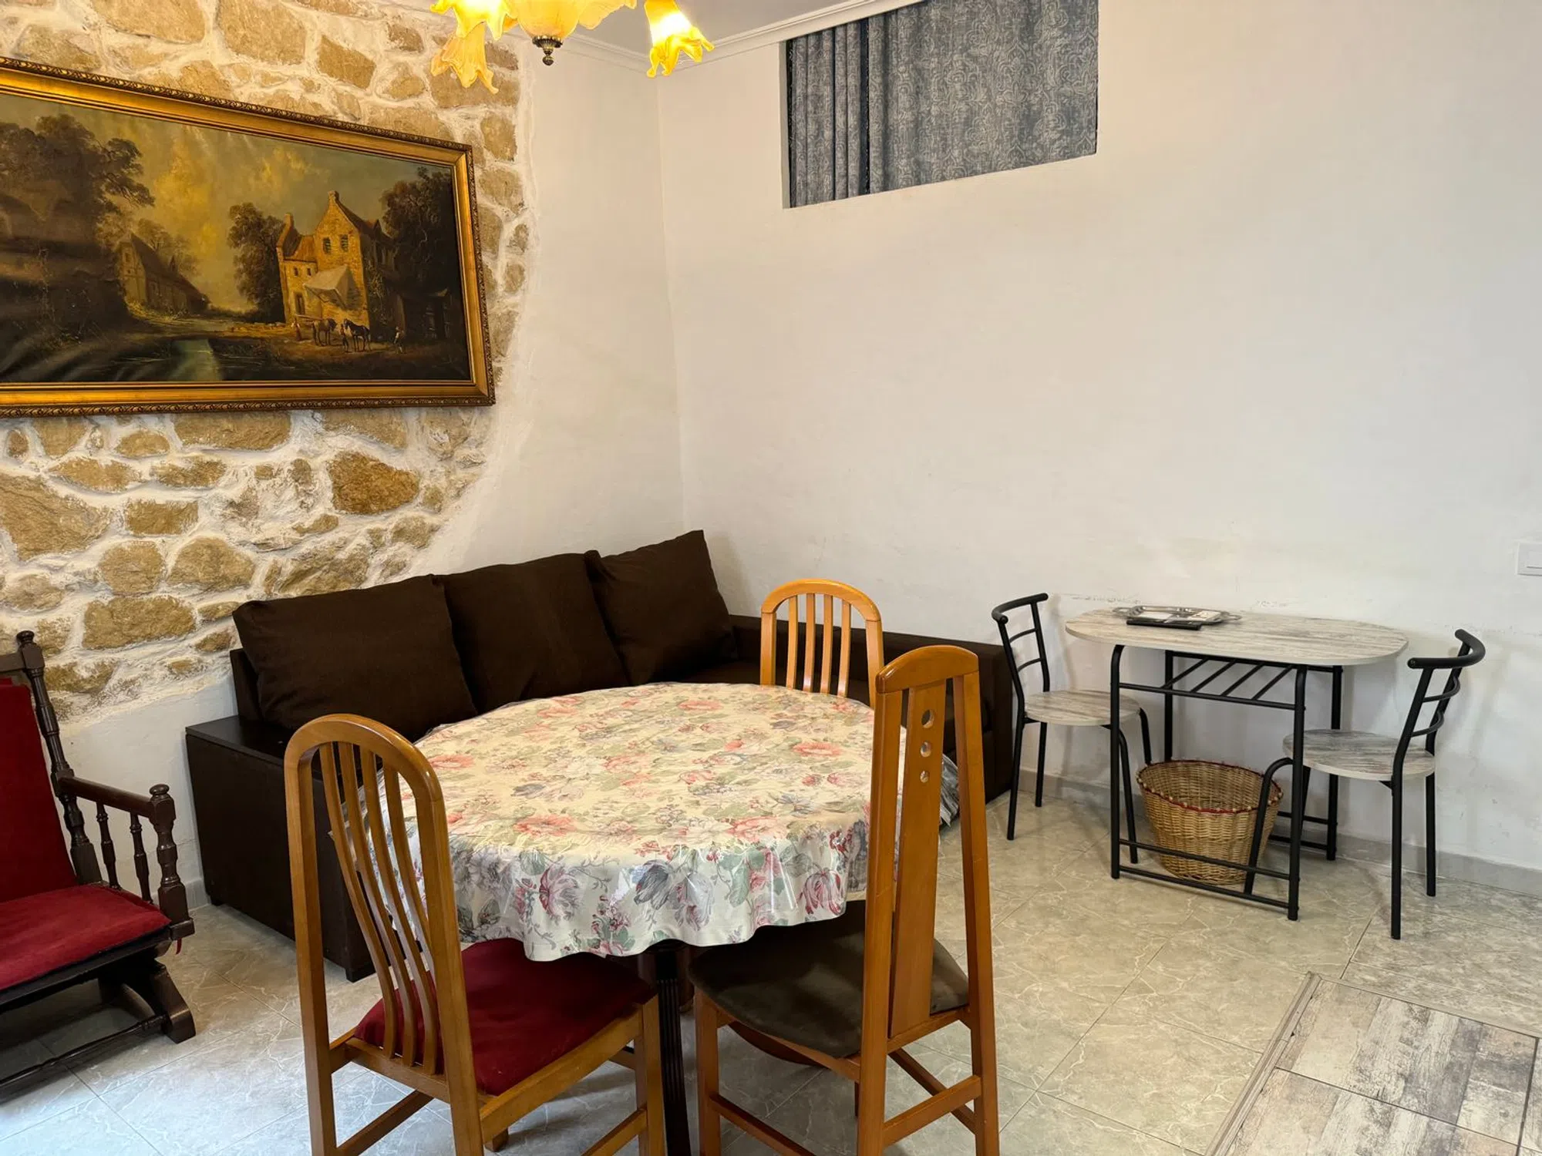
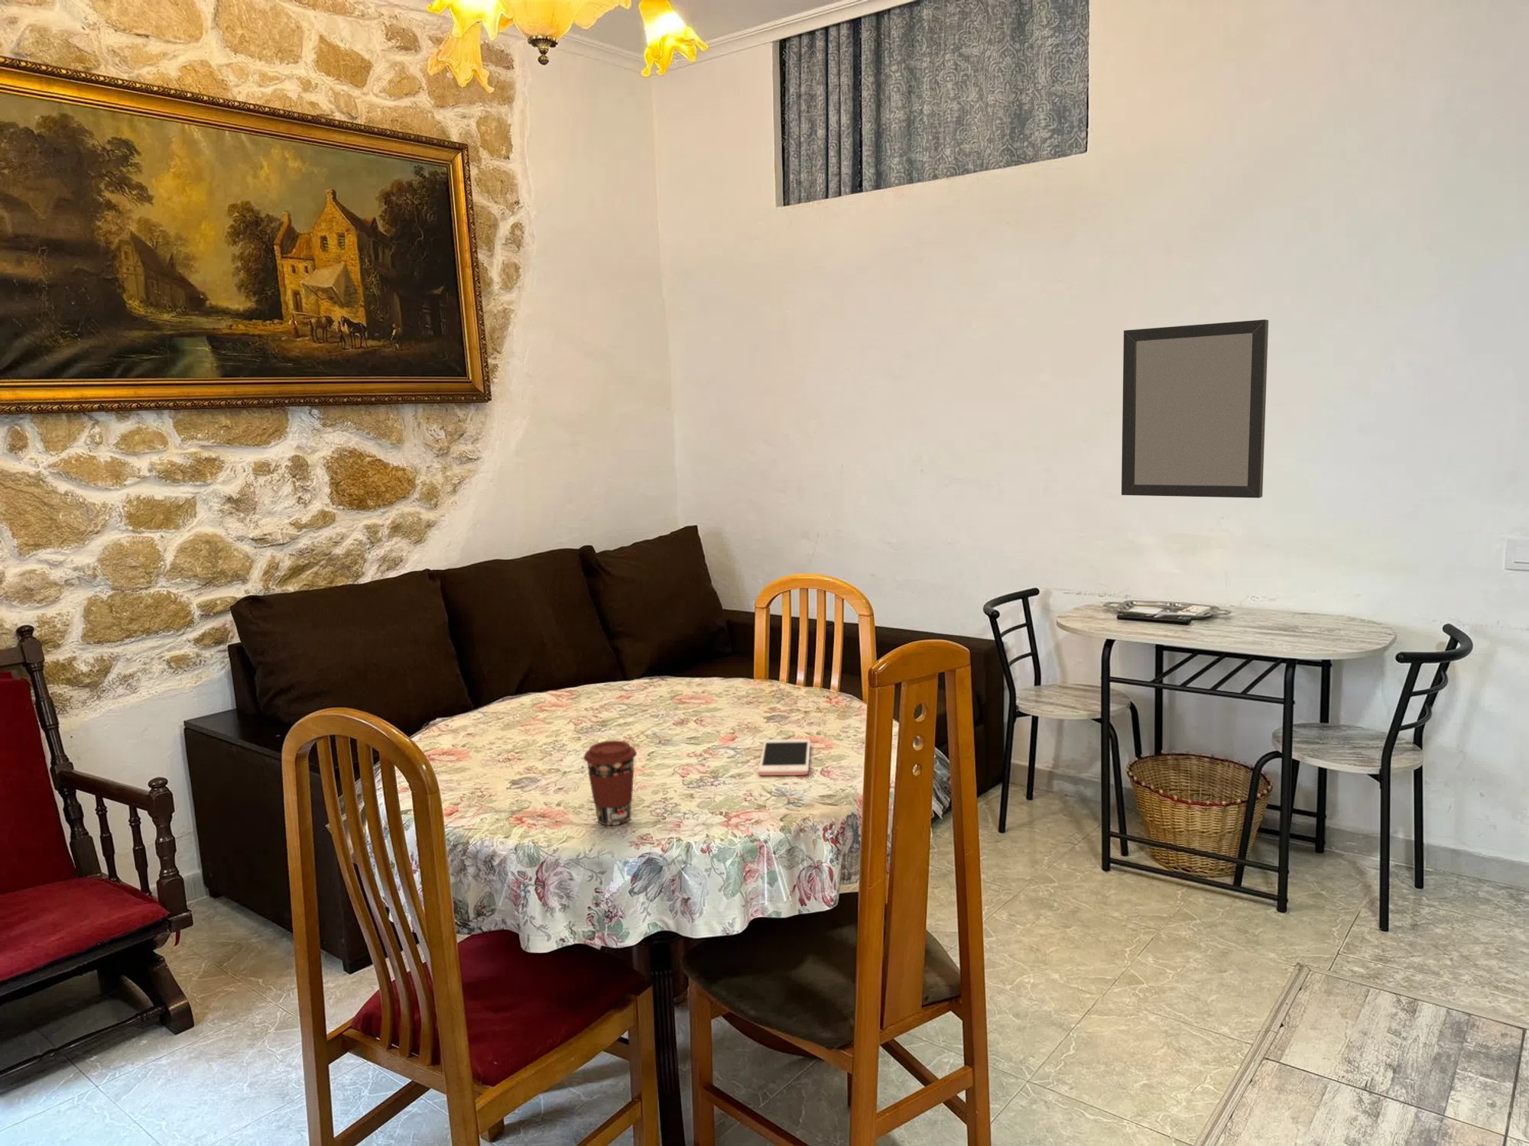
+ cell phone [757,738,811,776]
+ home mirror [1121,319,1269,498]
+ coffee cup [583,739,638,826]
